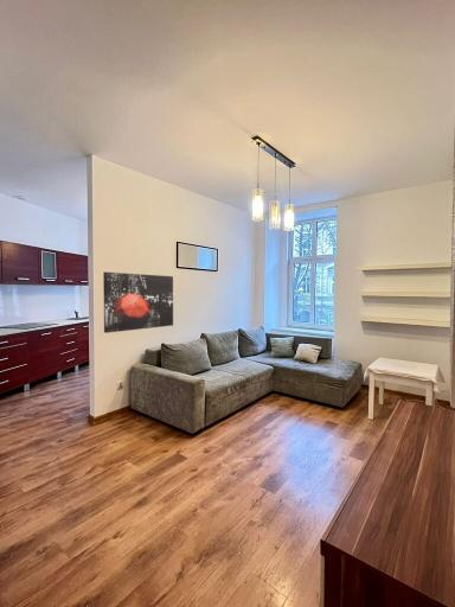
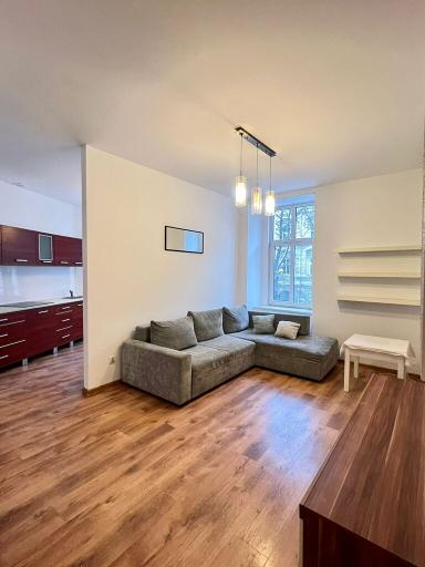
- wall art [102,271,174,334]
